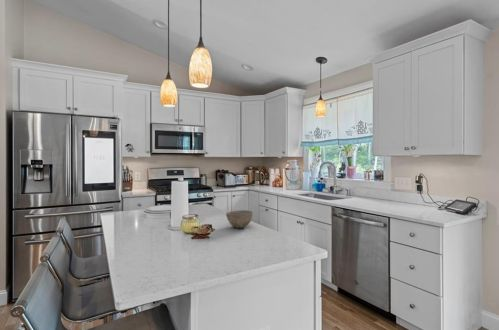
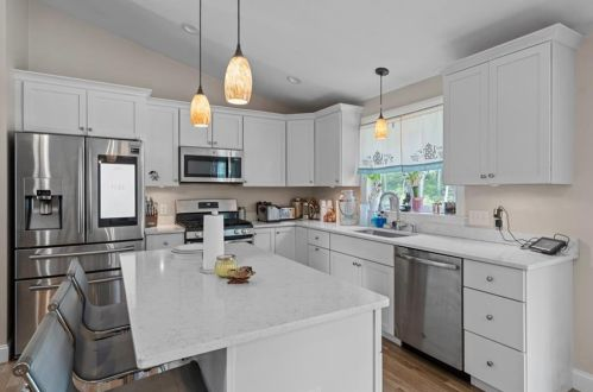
- bowl [225,209,254,229]
